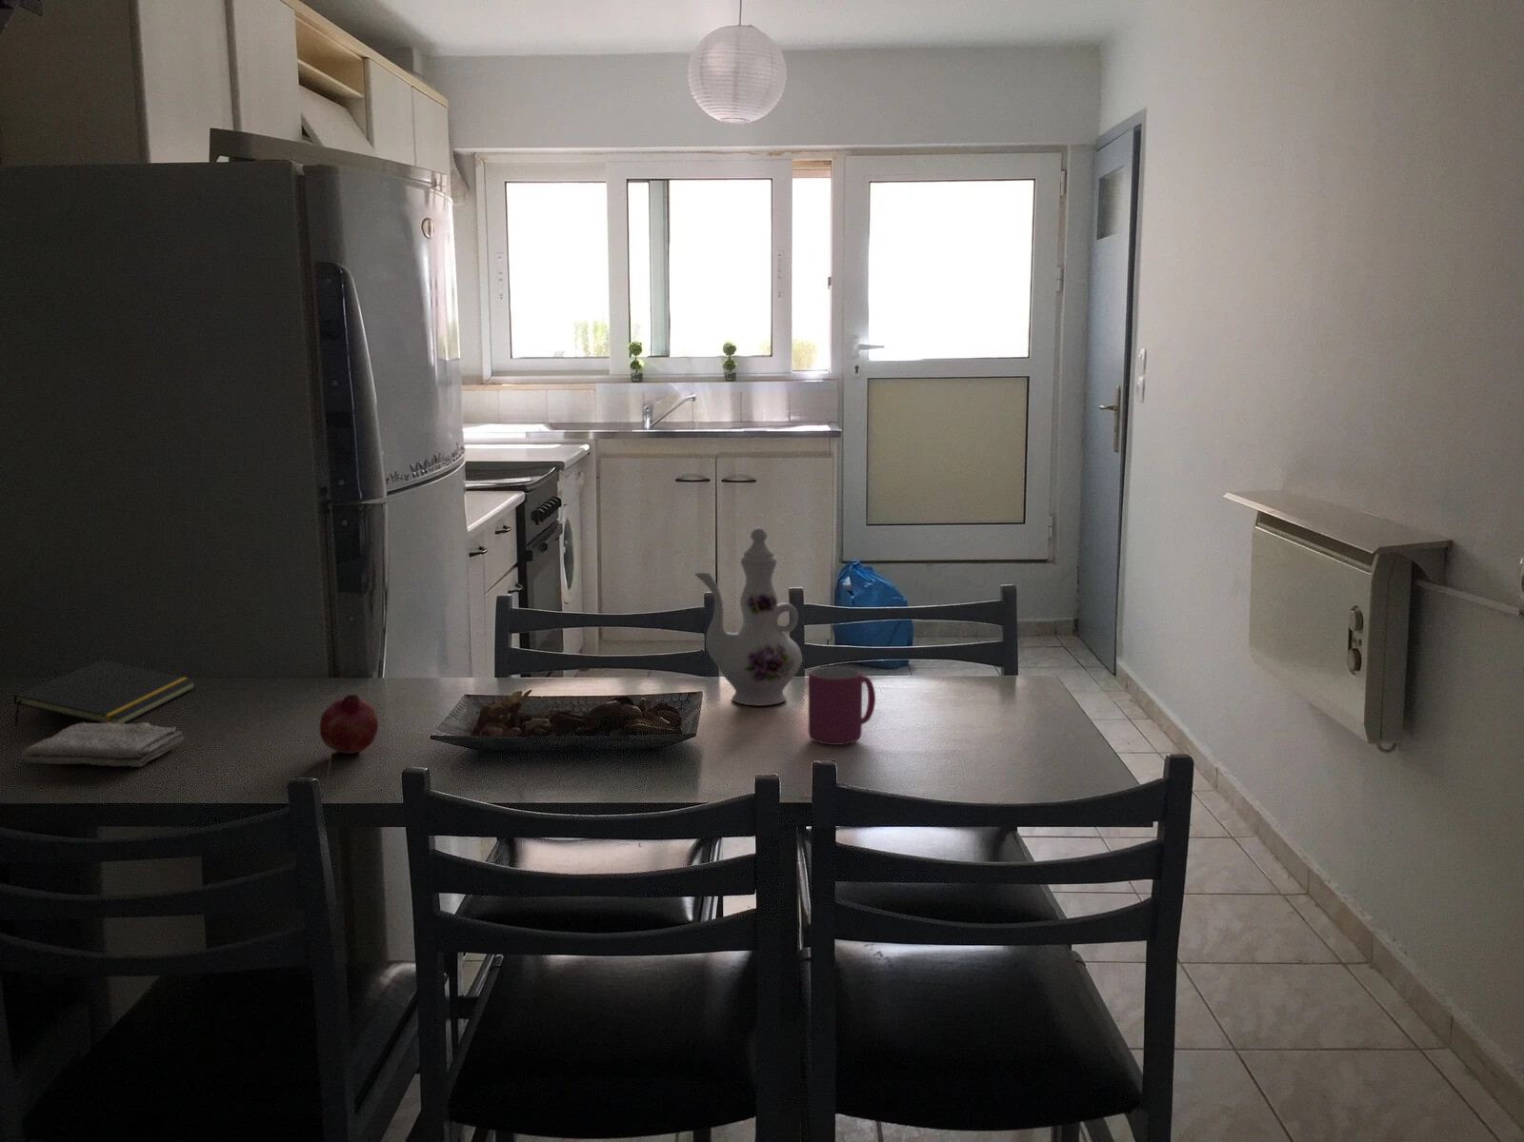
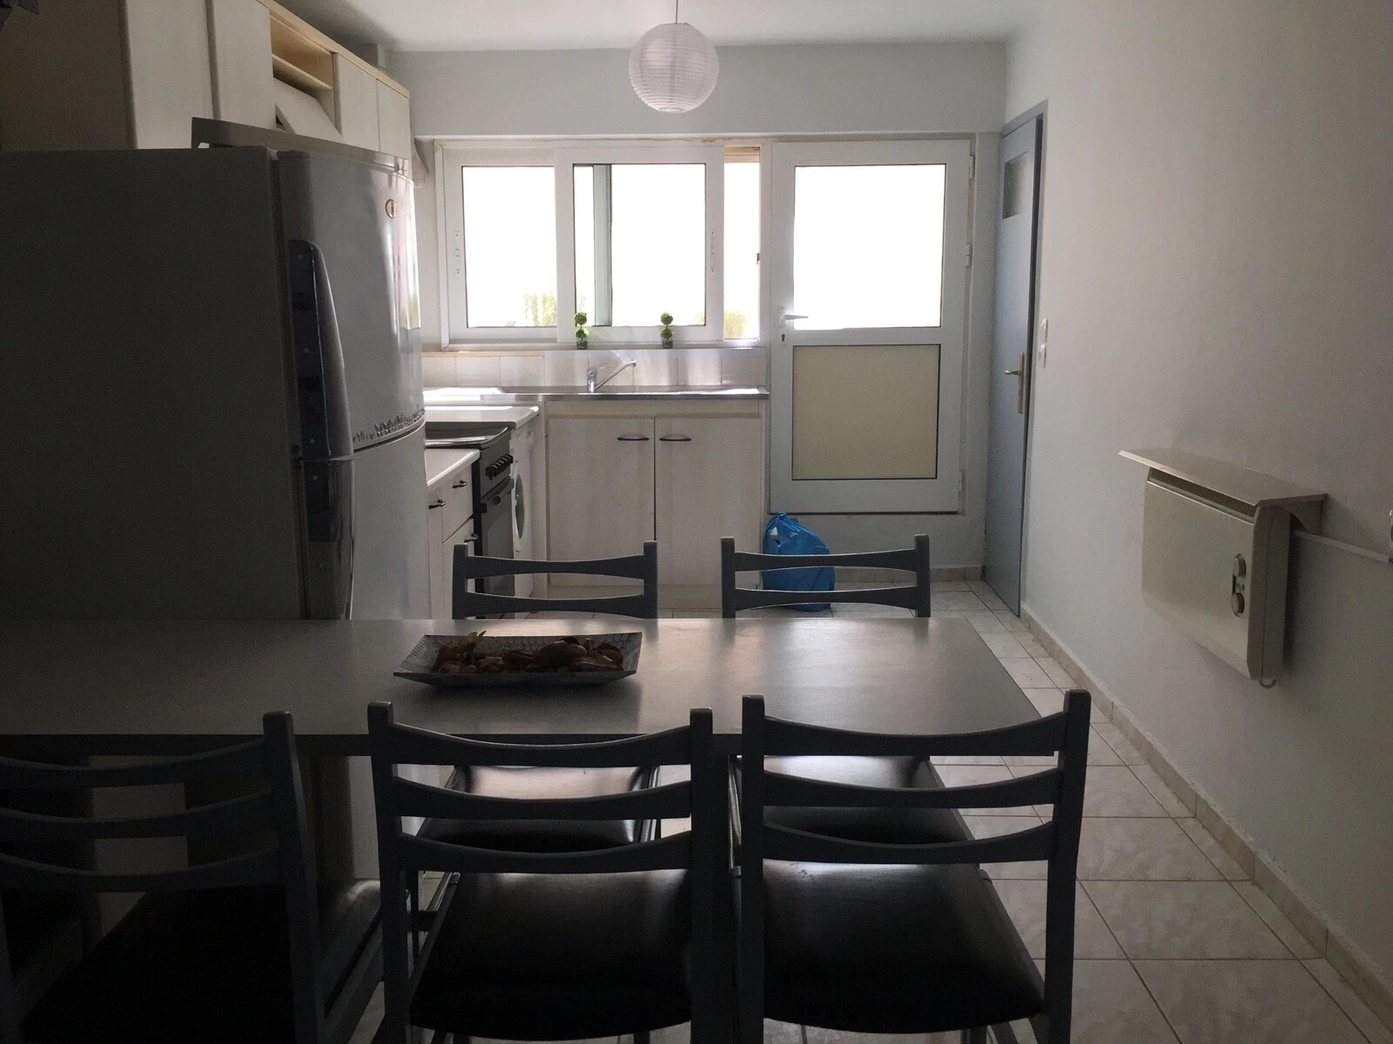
- chinaware [694,527,803,707]
- washcloth [20,721,185,768]
- fruit [319,693,379,755]
- mug [808,666,876,746]
- notepad [12,659,197,727]
